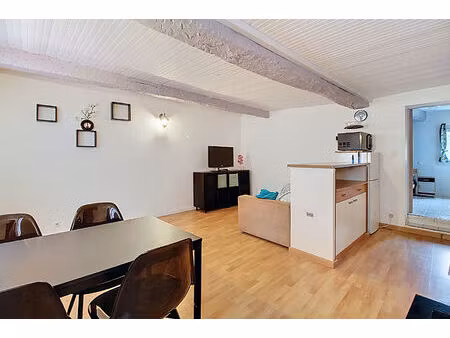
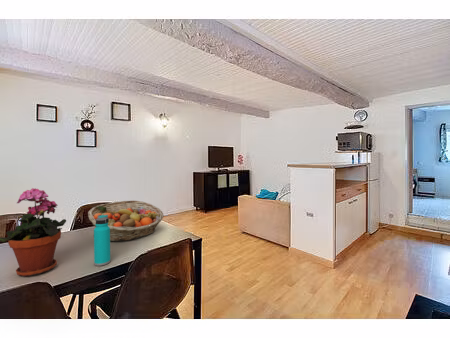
+ water bottle [93,215,111,267]
+ potted plant [0,187,67,278]
+ fruit basket [87,199,165,242]
